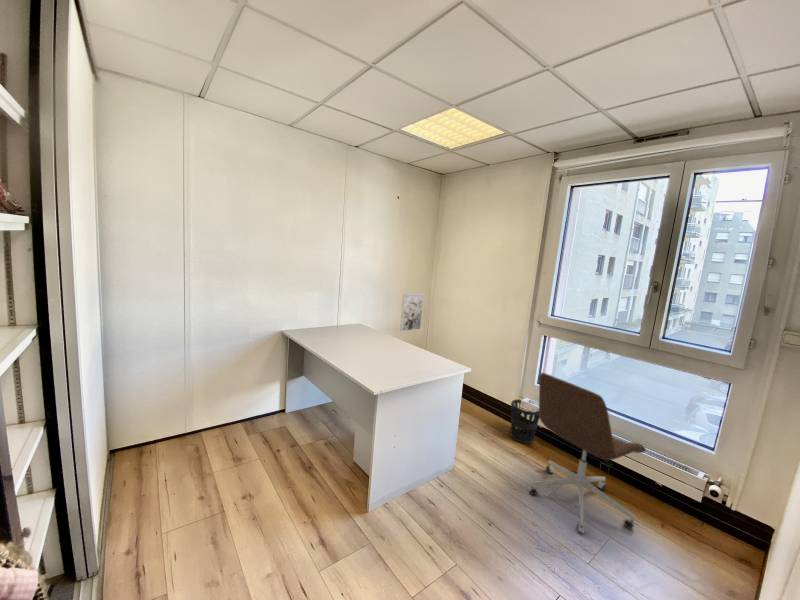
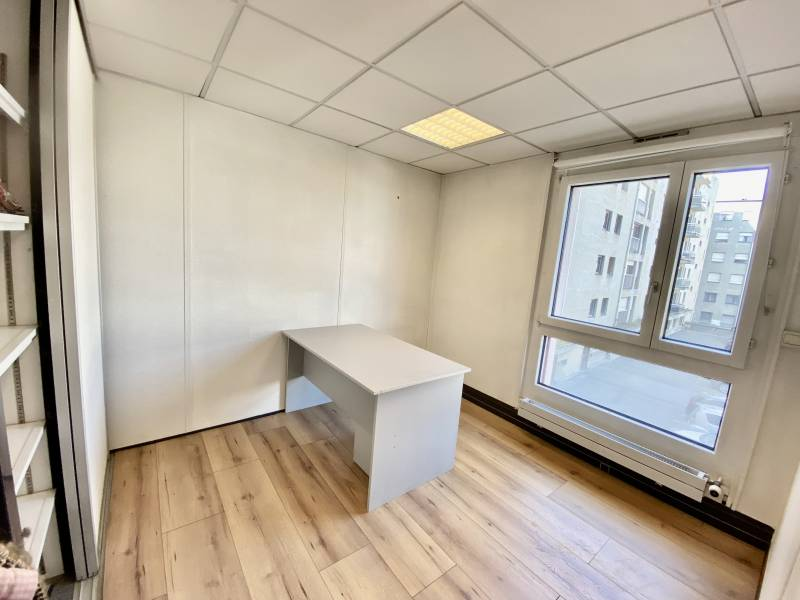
- wall art [399,293,425,333]
- wastebasket [509,398,540,445]
- office chair [527,372,647,535]
